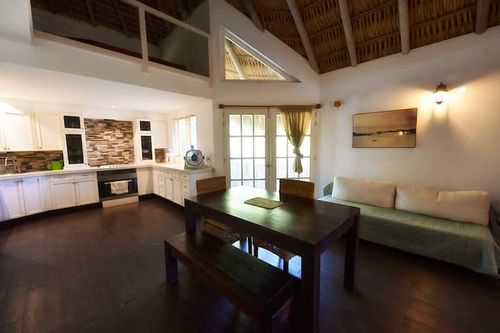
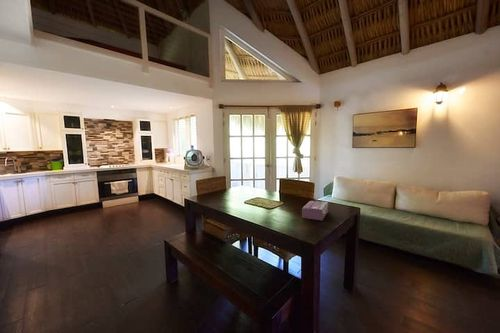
+ tissue box [301,200,329,221]
